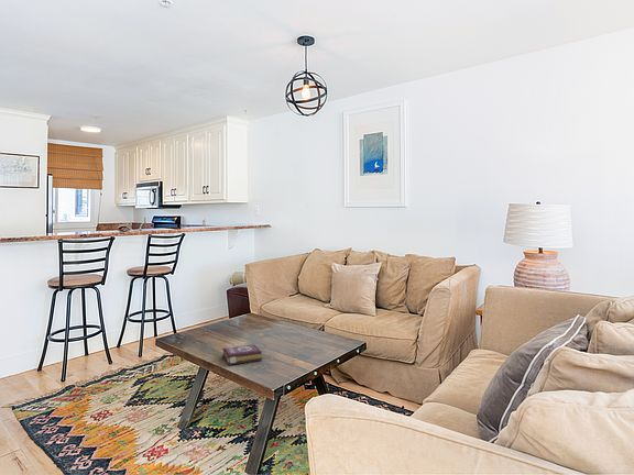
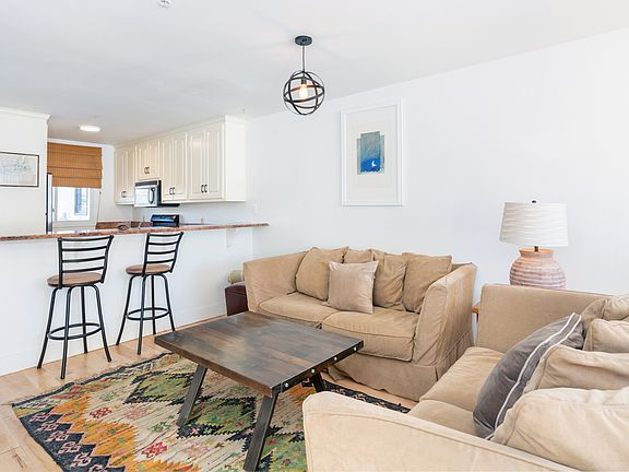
- book [221,343,263,366]
